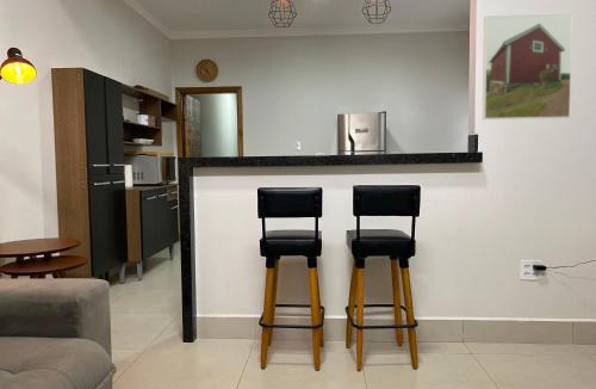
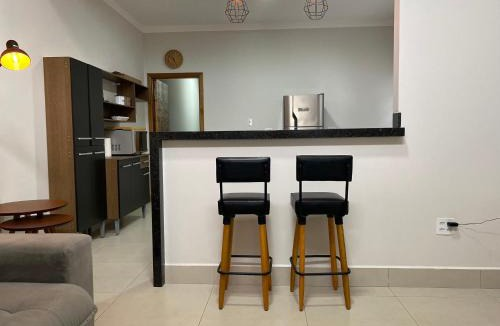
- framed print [482,12,575,121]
